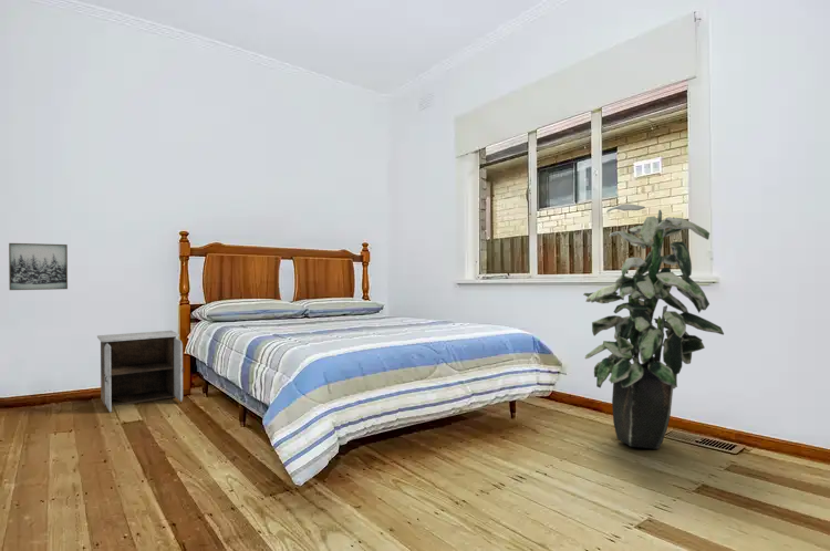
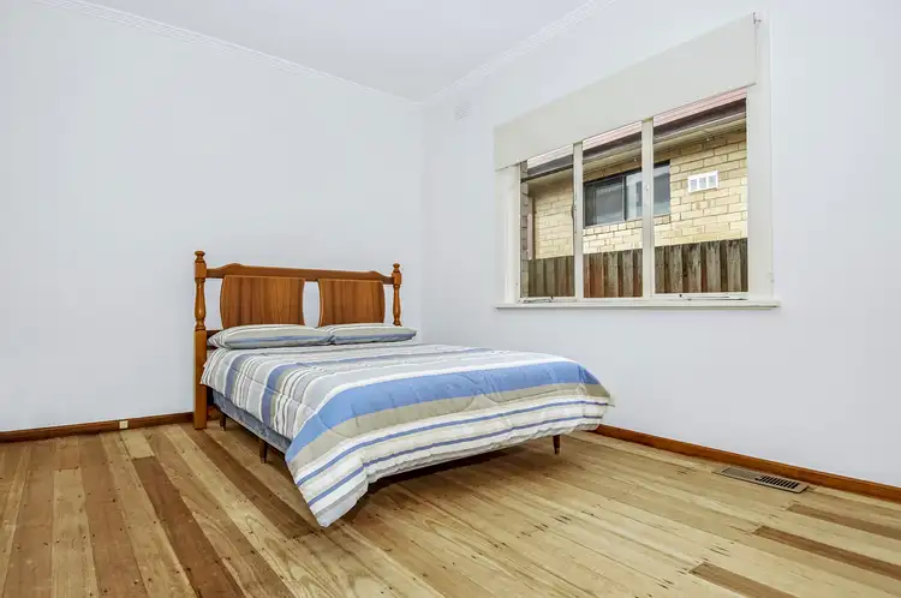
- nightstand [96,330,186,414]
- indoor plant [582,204,725,450]
- wall art [8,242,69,291]
